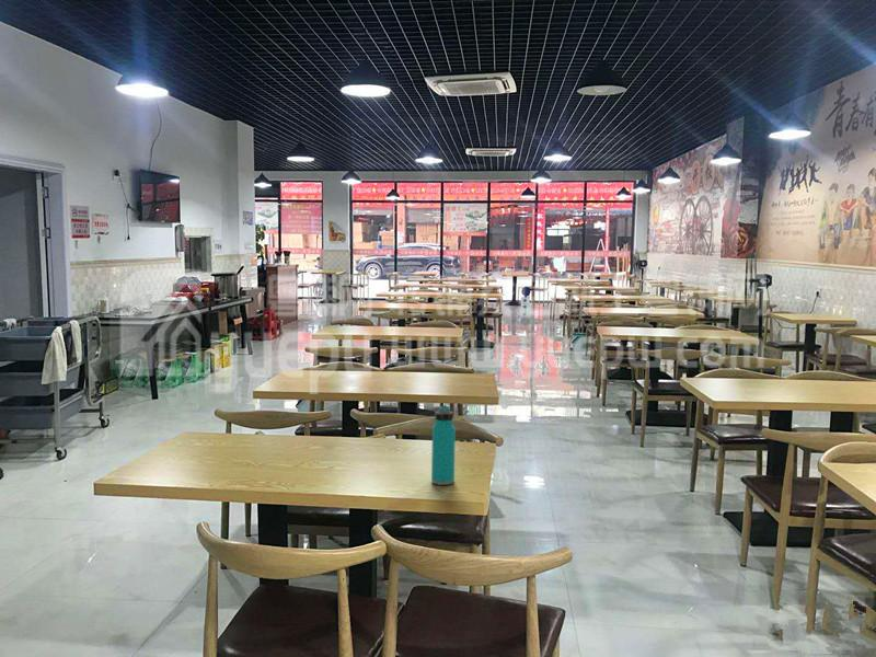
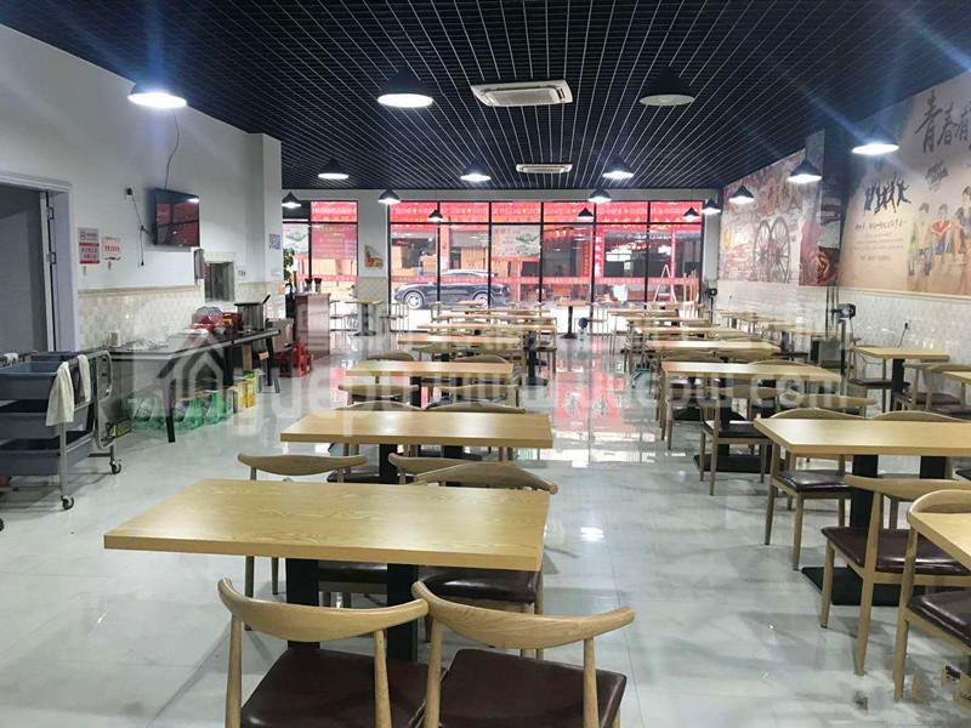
- water bottle [430,404,457,486]
